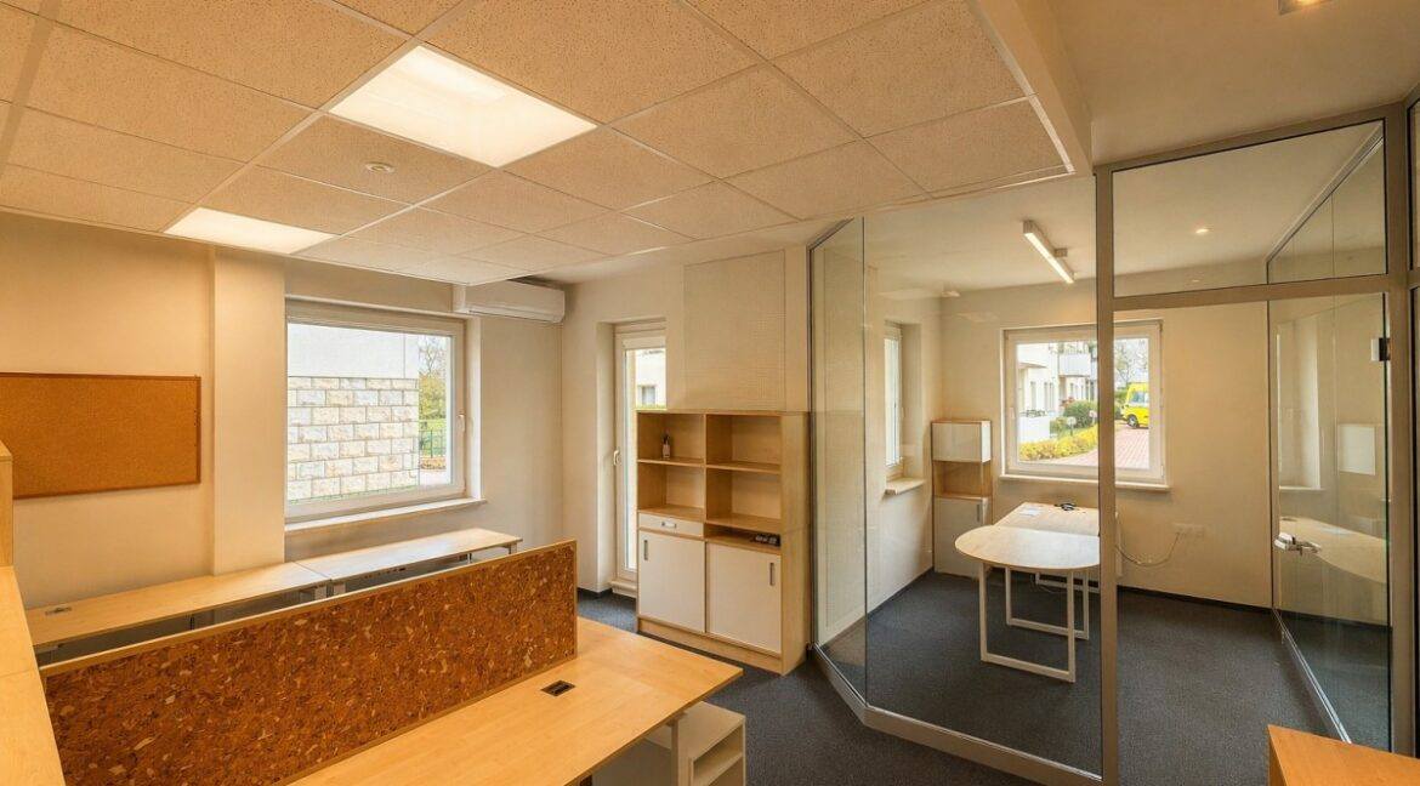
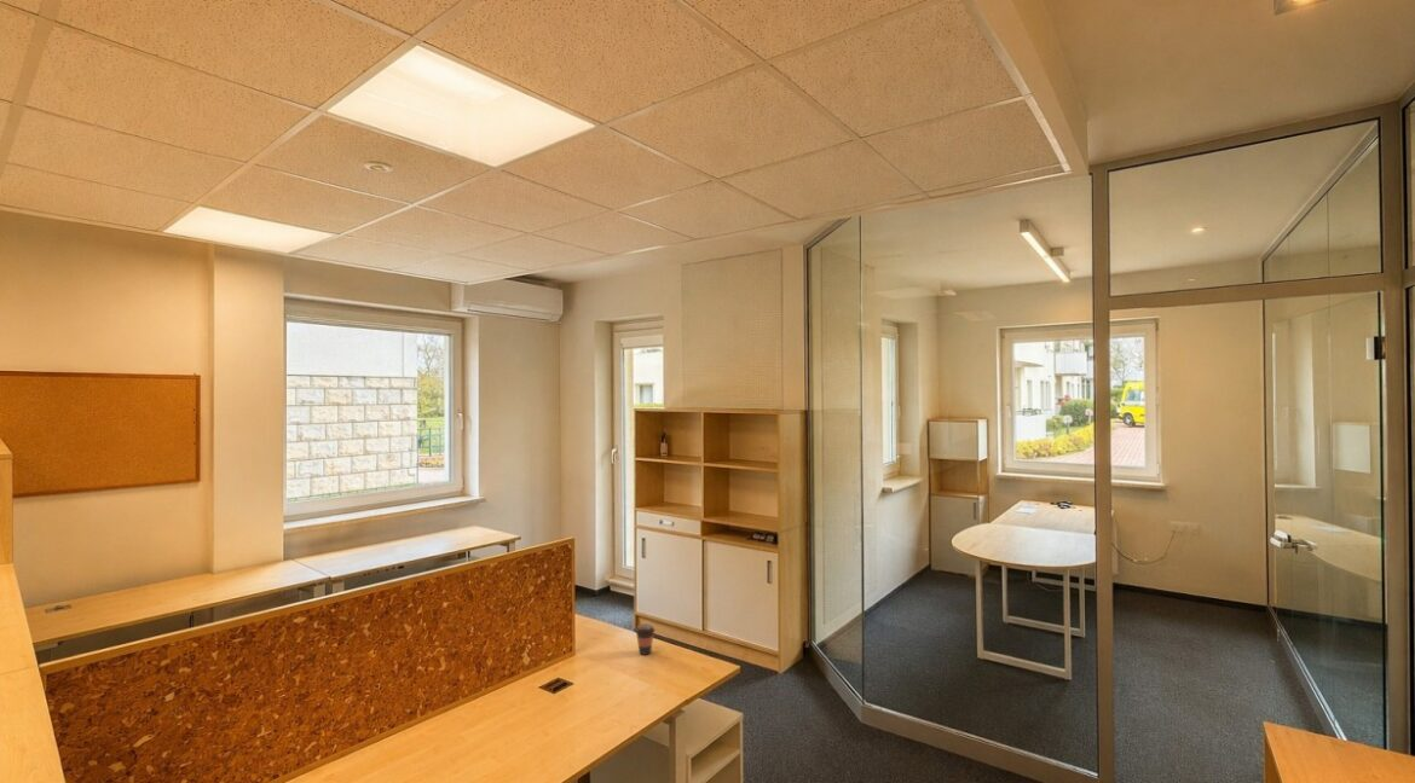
+ coffee cup [634,622,657,656]
